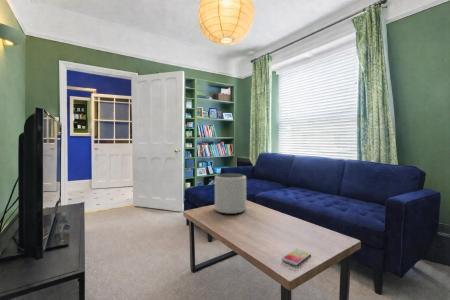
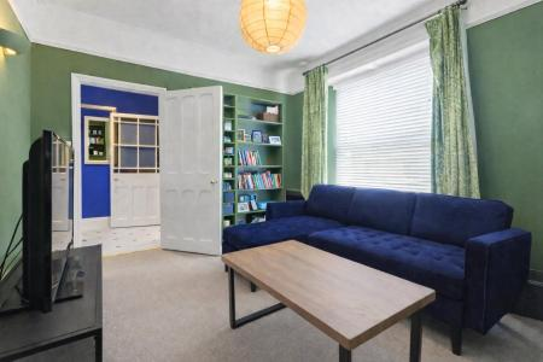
- smartphone [280,248,312,267]
- plant pot [214,172,247,215]
